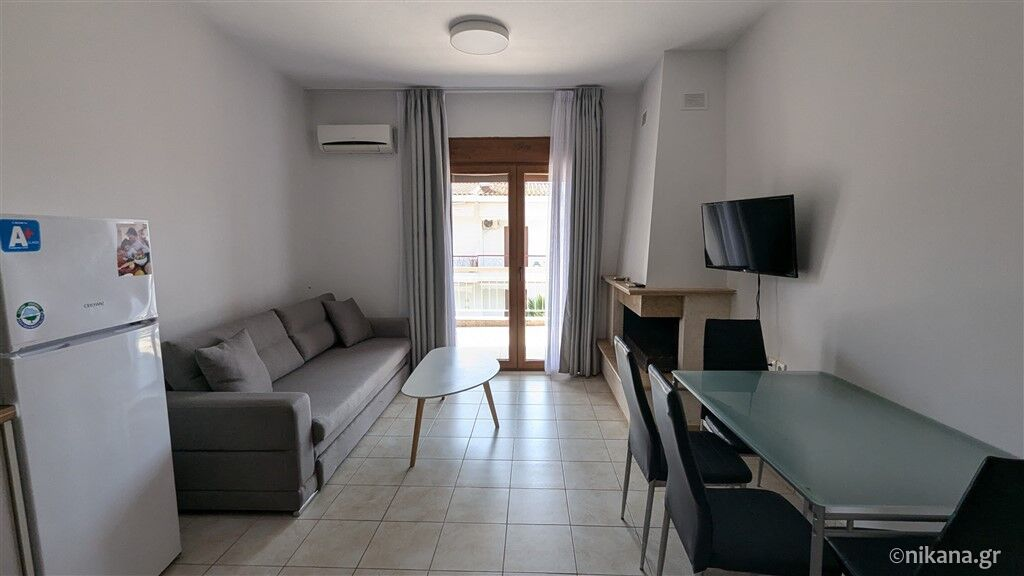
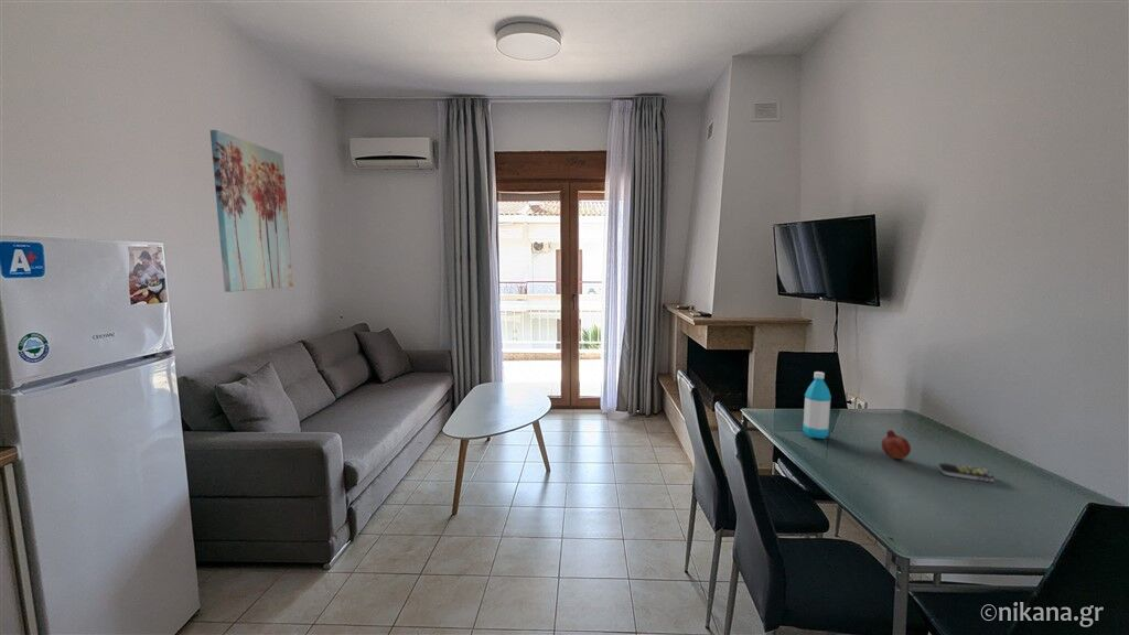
+ fruit [881,429,912,461]
+ remote control [937,462,996,483]
+ water bottle [802,370,832,440]
+ wall art [209,129,294,293]
